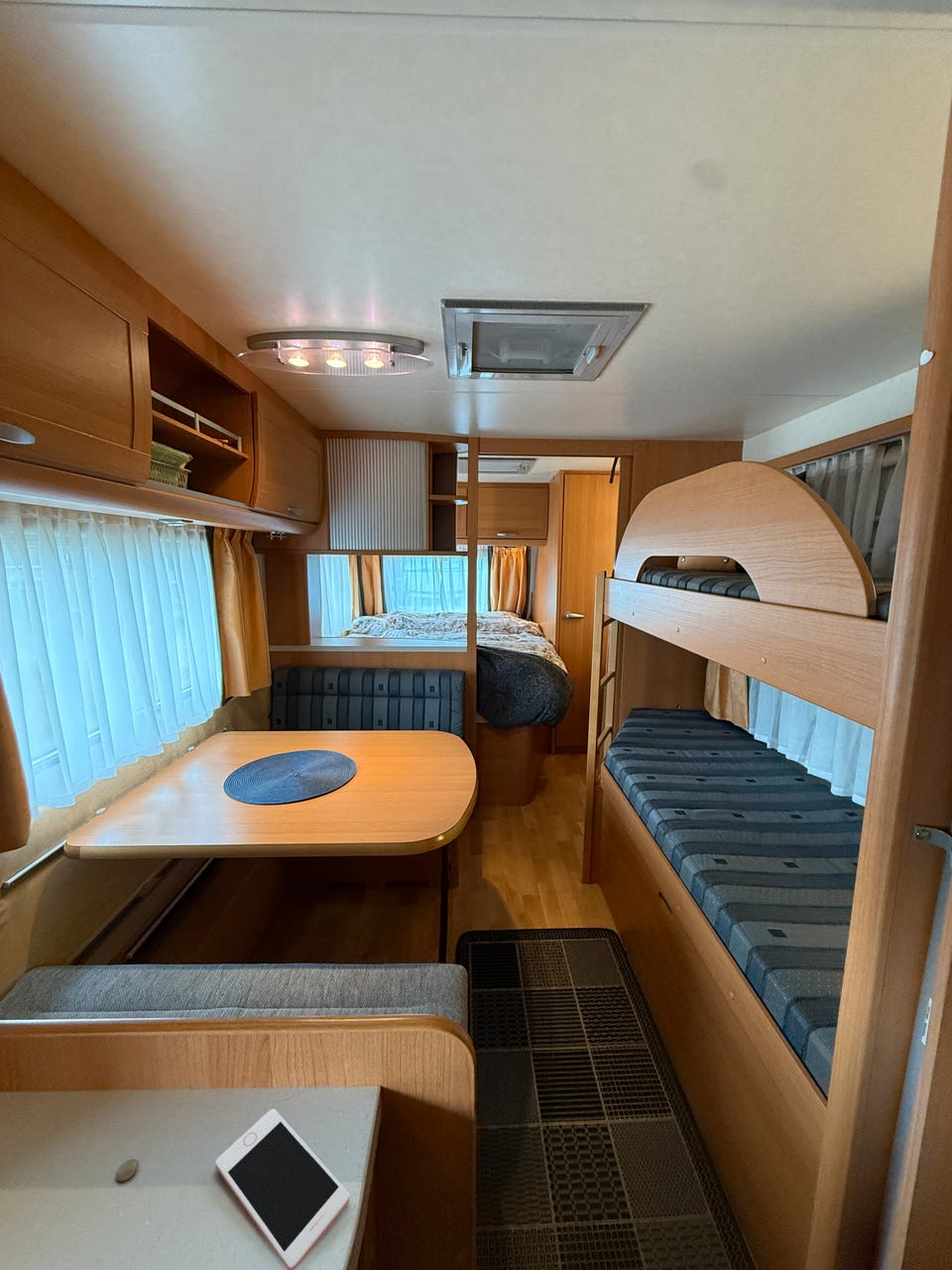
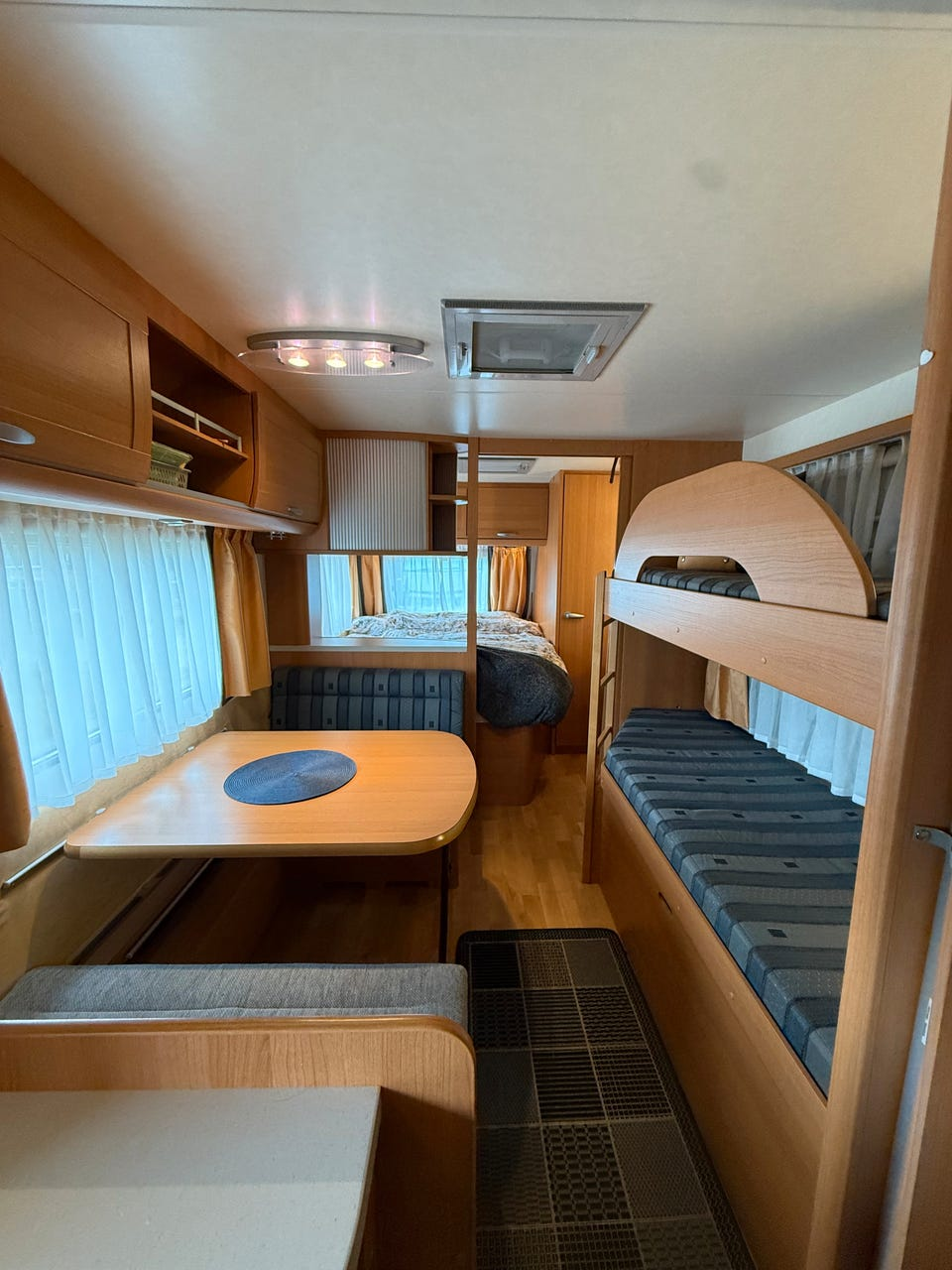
- coin [115,1158,140,1183]
- cell phone [214,1108,350,1270]
